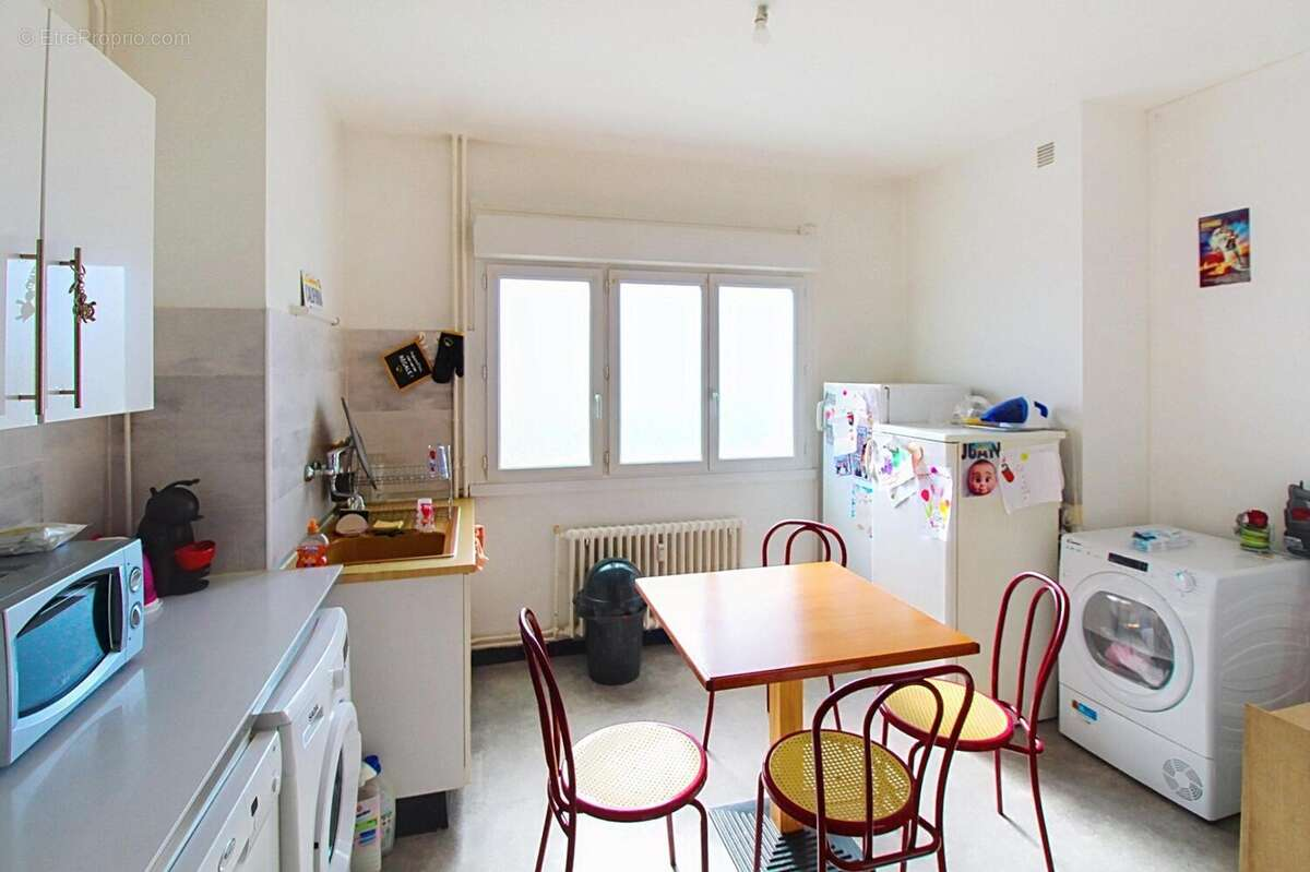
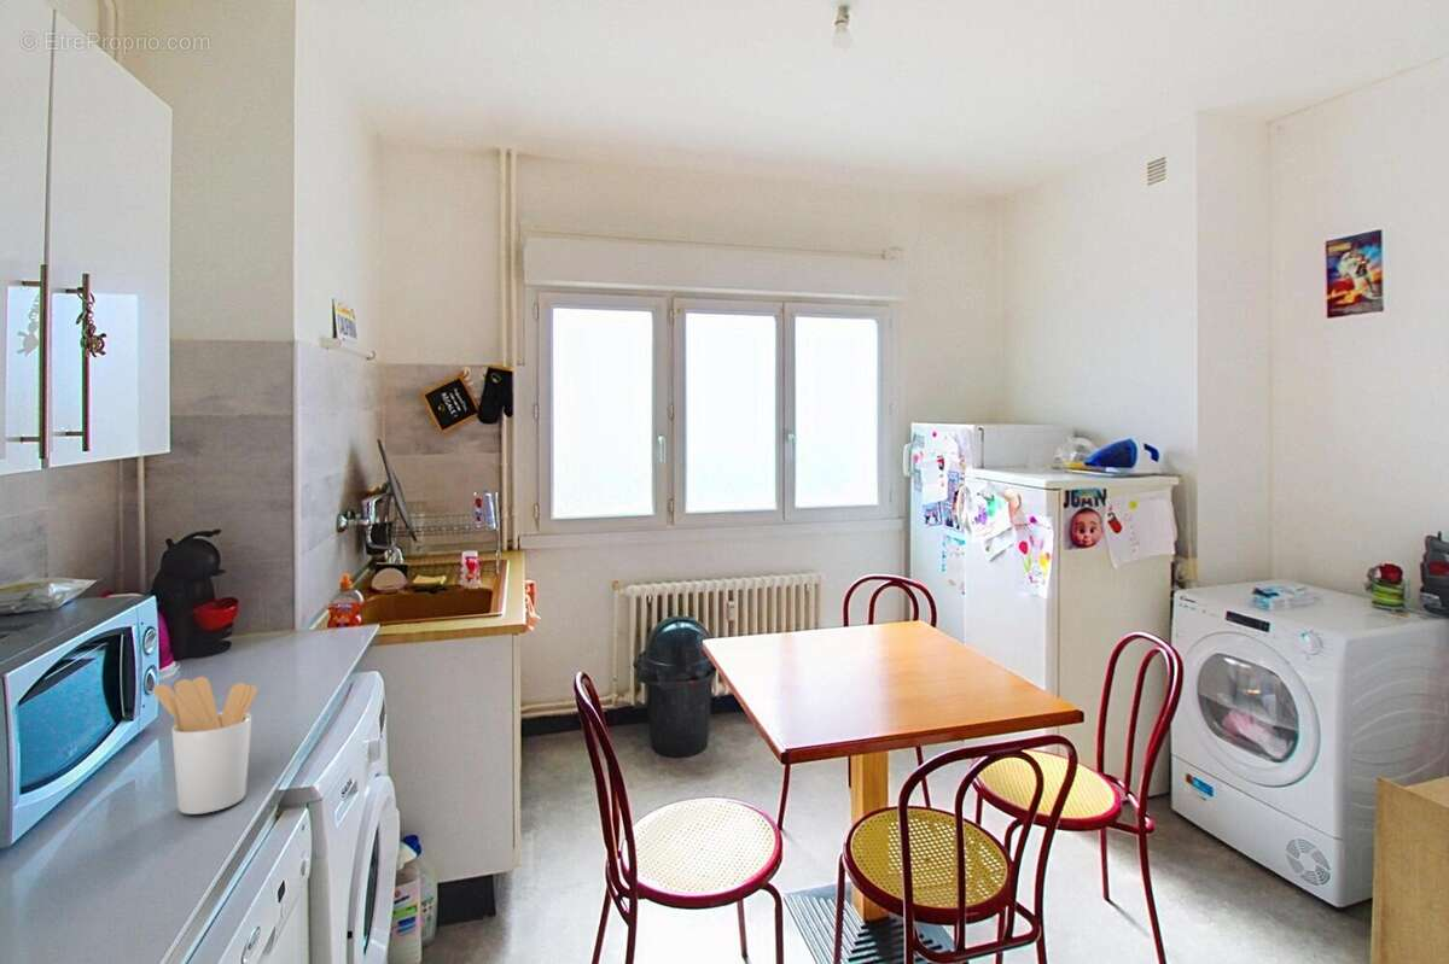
+ utensil holder [151,676,258,816]
